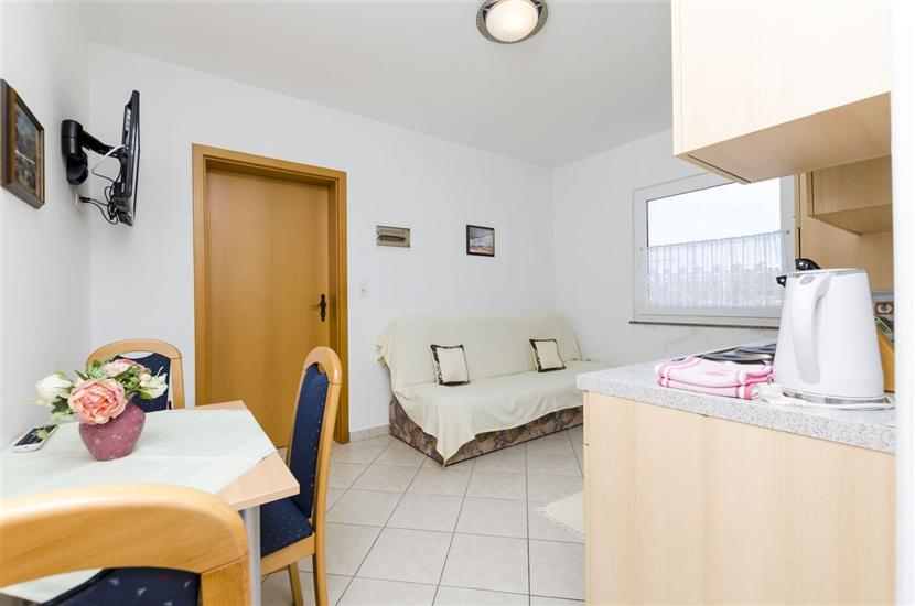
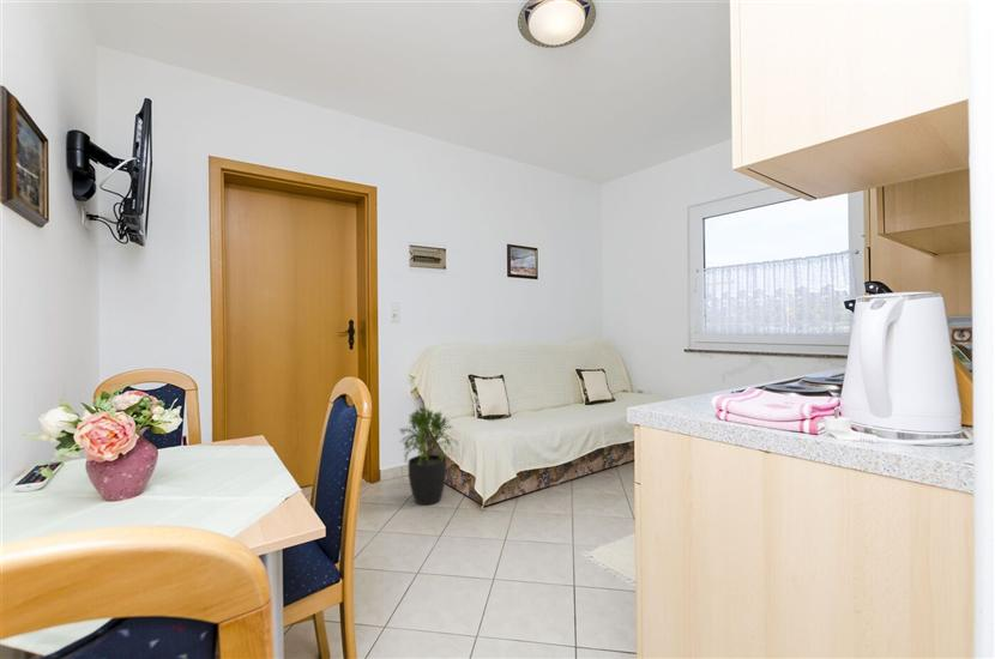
+ potted plant [397,405,459,506]
